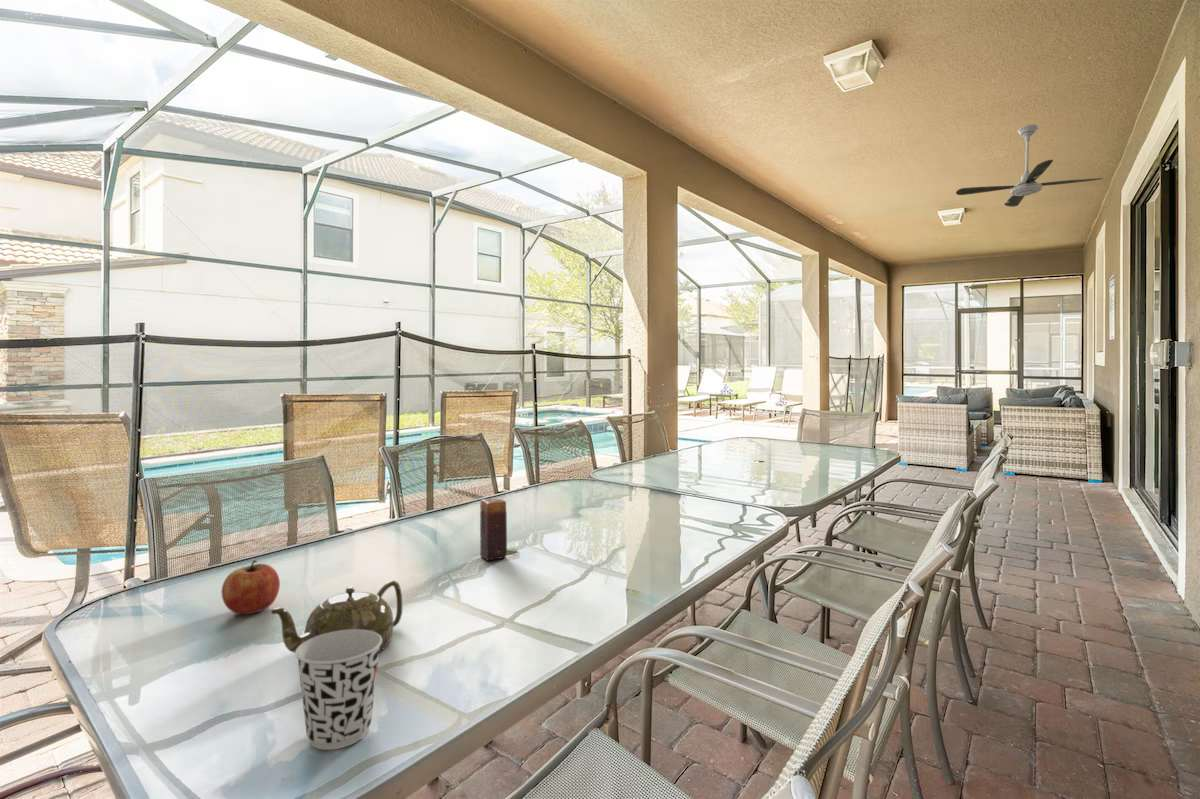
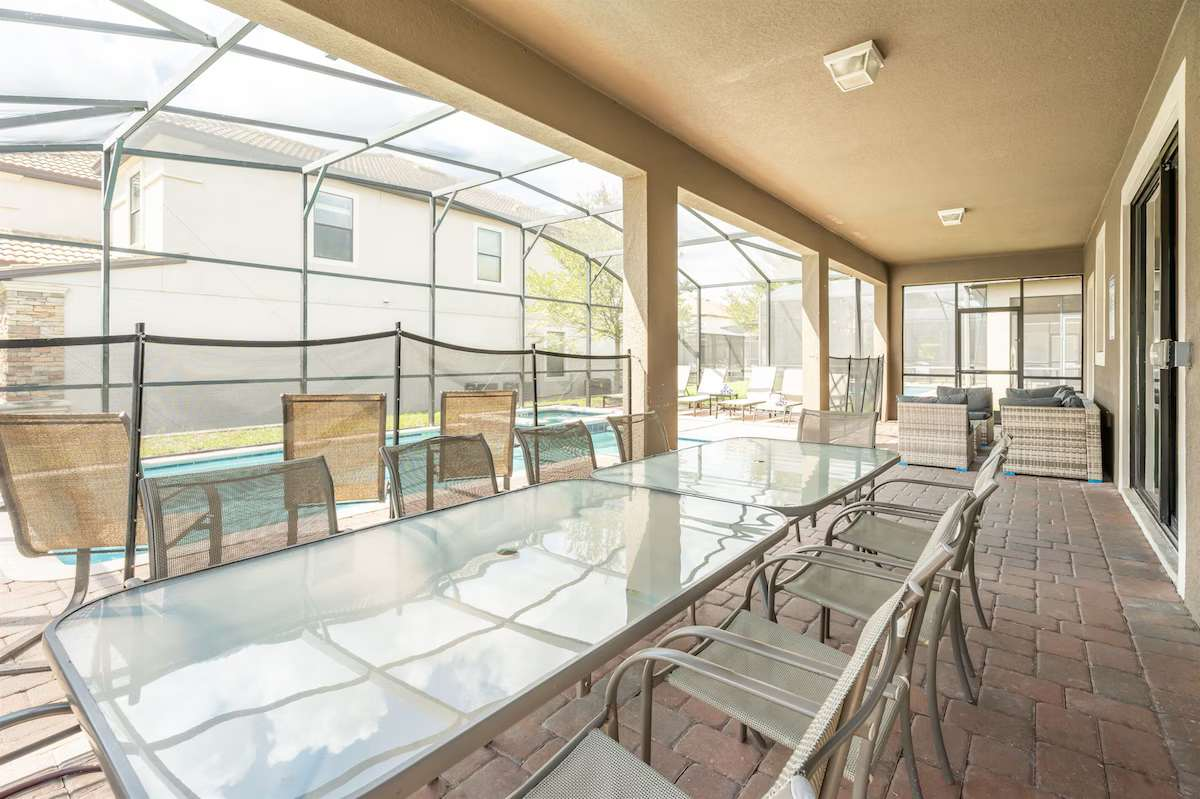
- teapot [270,580,403,654]
- fruit [221,559,281,615]
- ceiling fan [955,123,1104,208]
- cup [294,630,382,751]
- candle [479,498,508,561]
